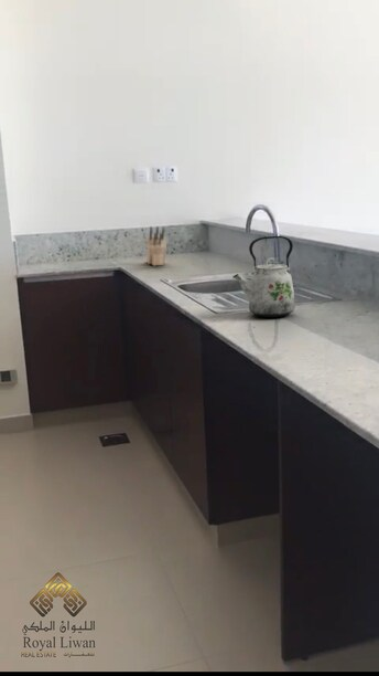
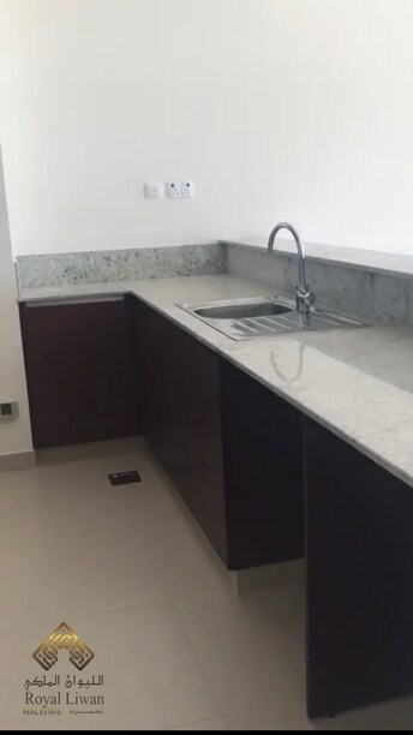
- knife block [145,225,167,266]
- kettle [232,235,296,318]
